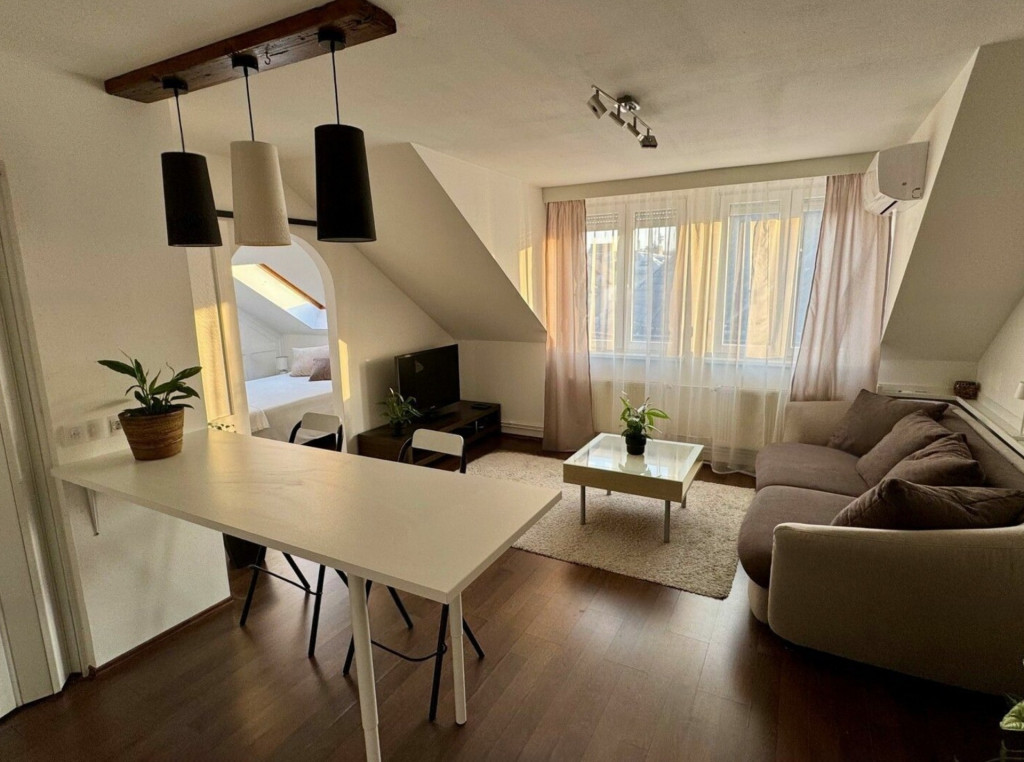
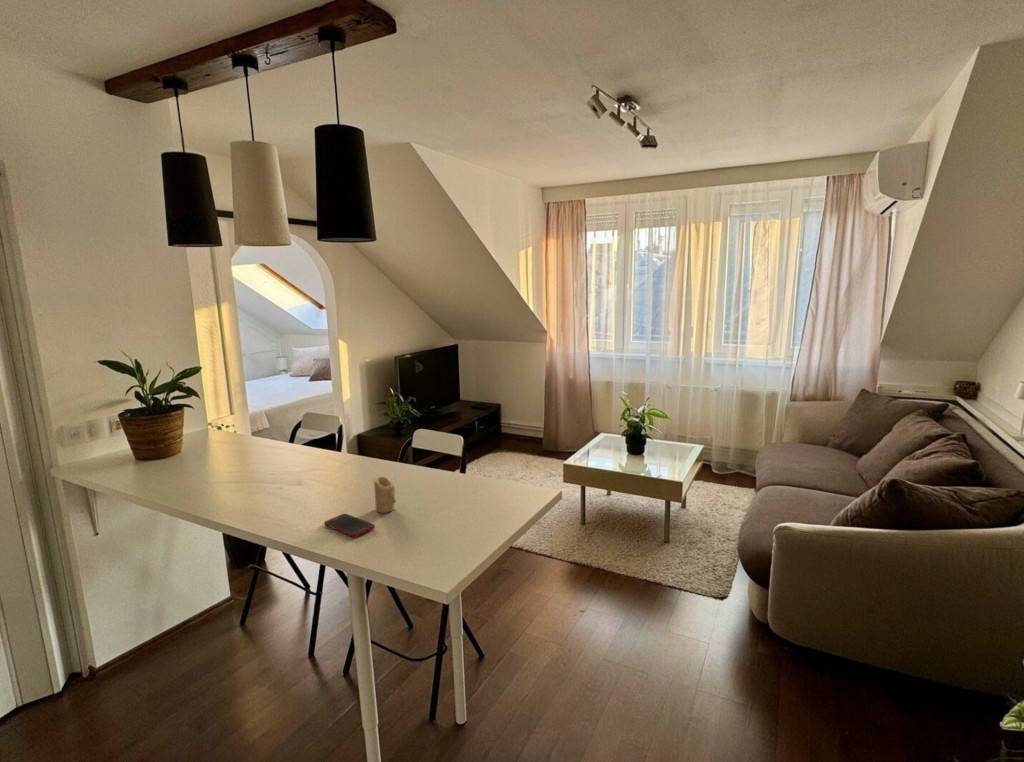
+ cell phone [323,513,376,538]
+ candle [373,476,397,514]
